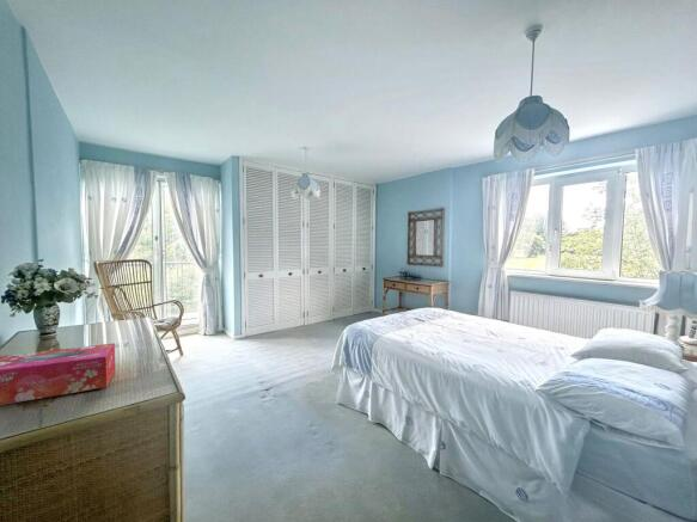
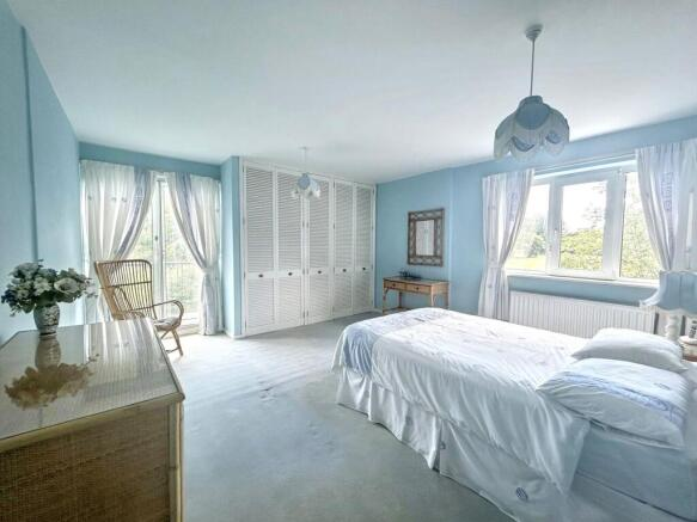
- tissue box [0,342,116,406]
